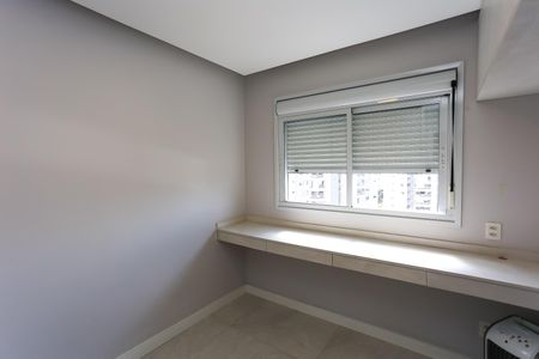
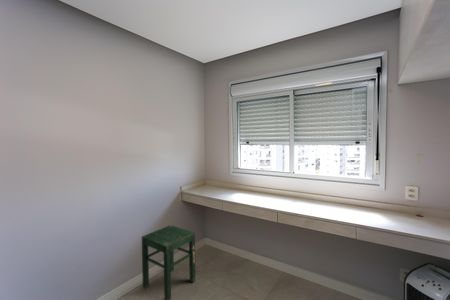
+ stool [141,224,197,300]
